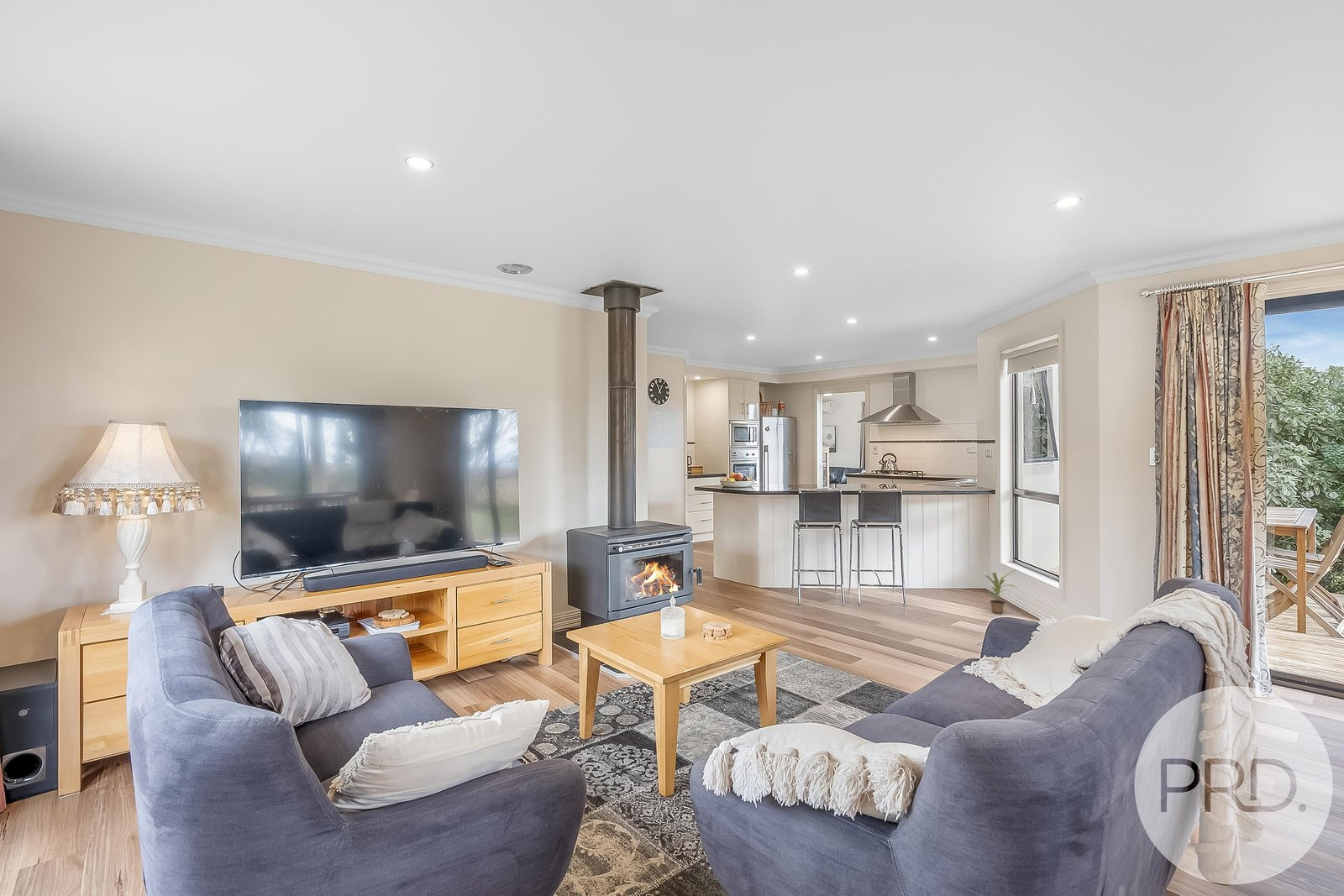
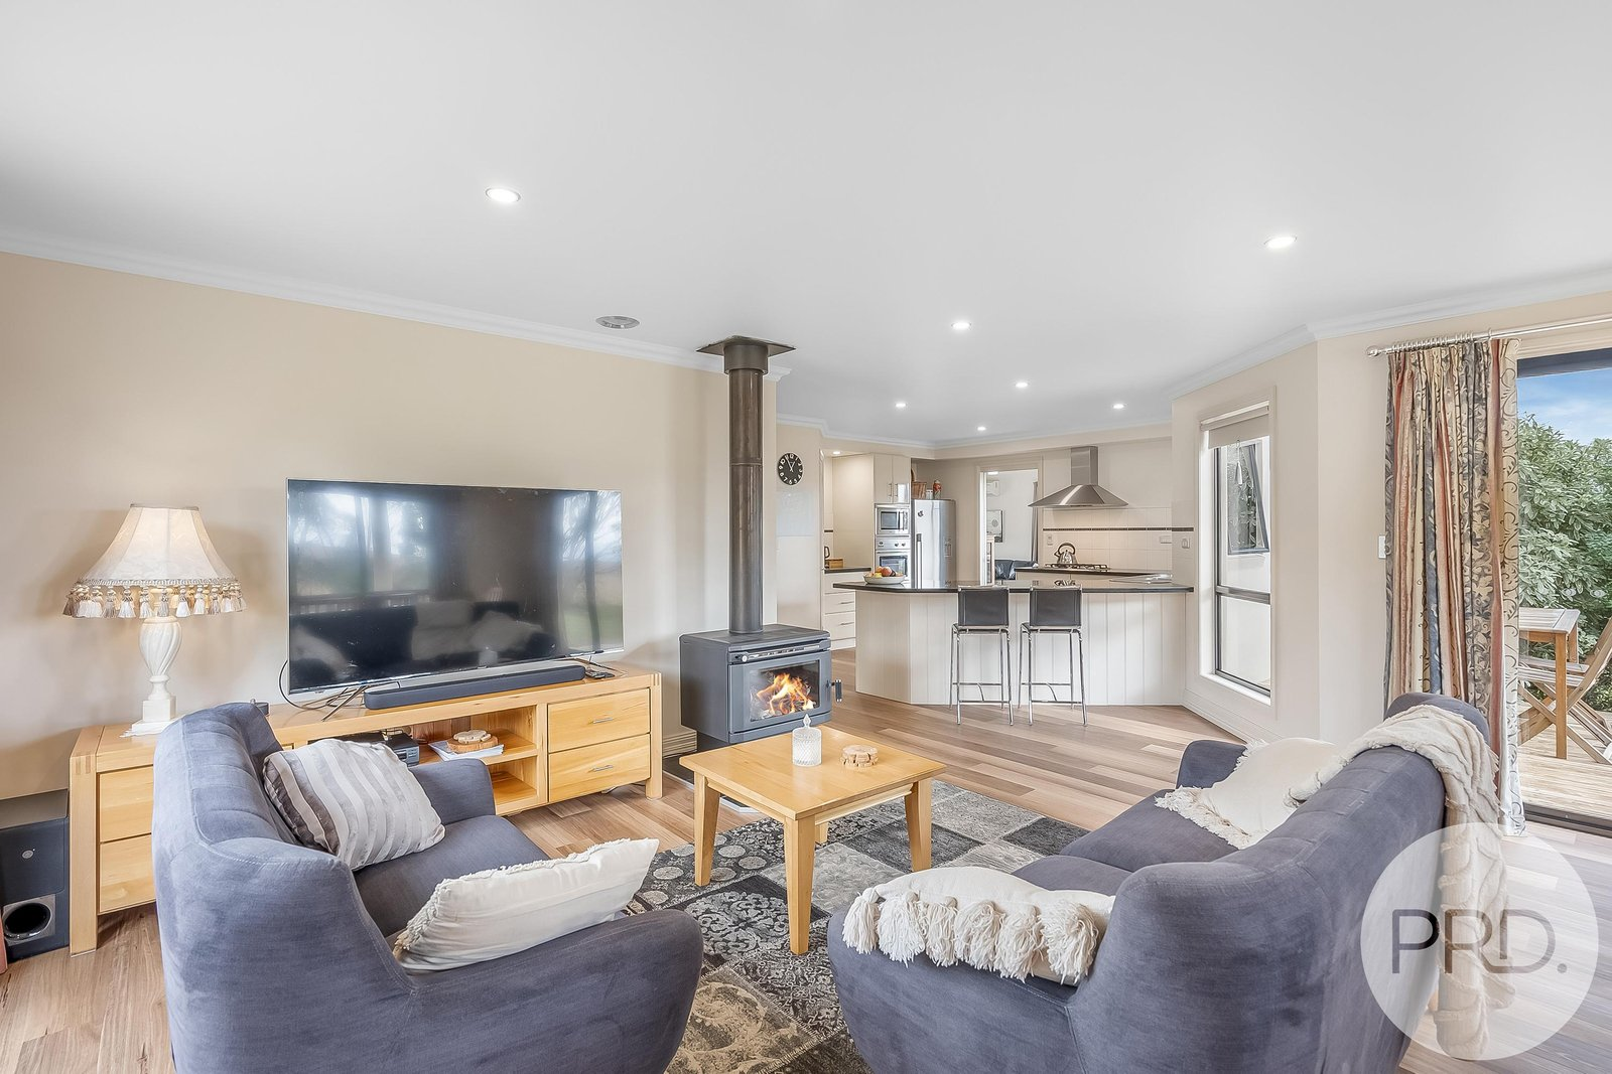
- potted plant [984,569,1019,615]
